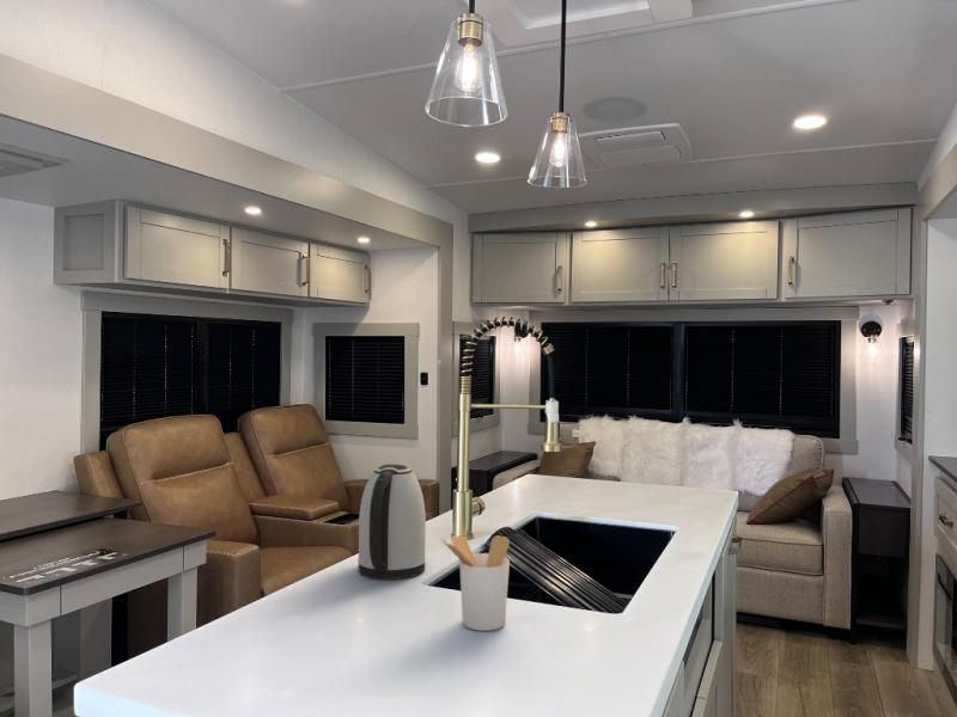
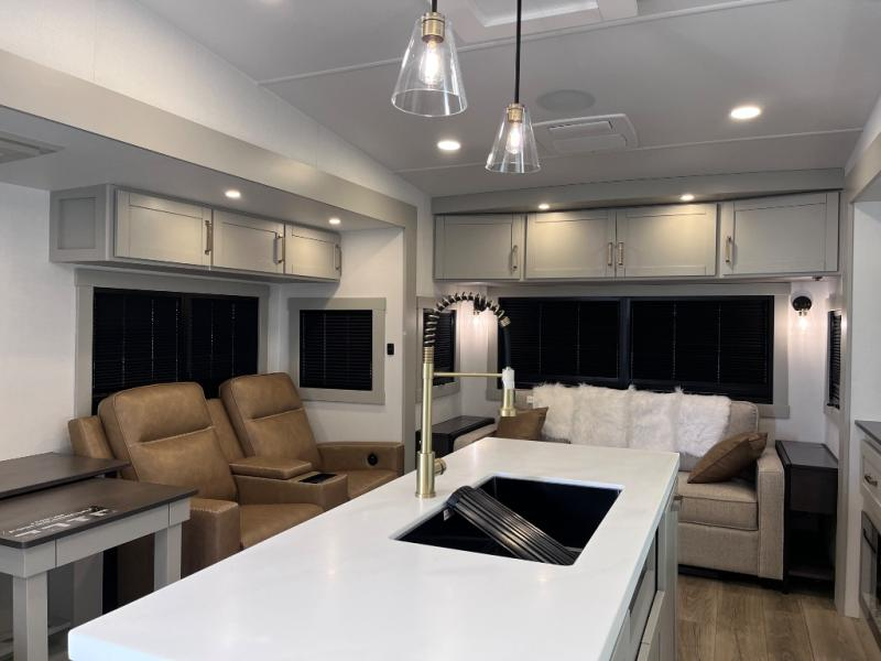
- utensil holder [439,534,511,632]
- kettle [356,464,427,581]
